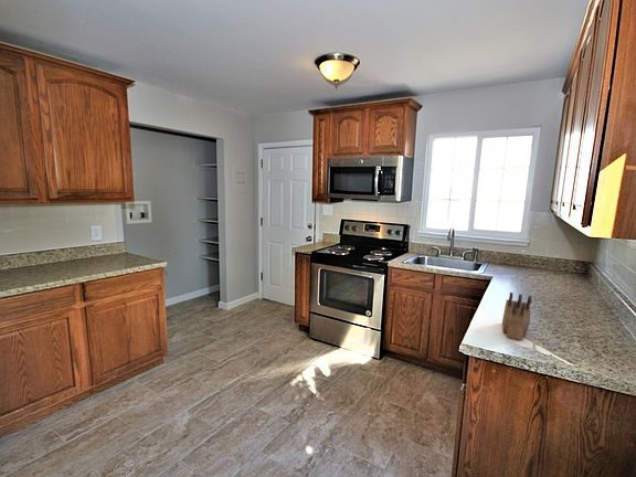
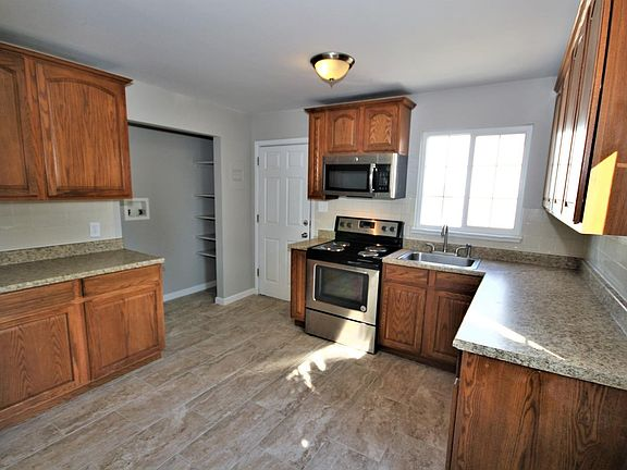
- knife block [501,292,532,341]
